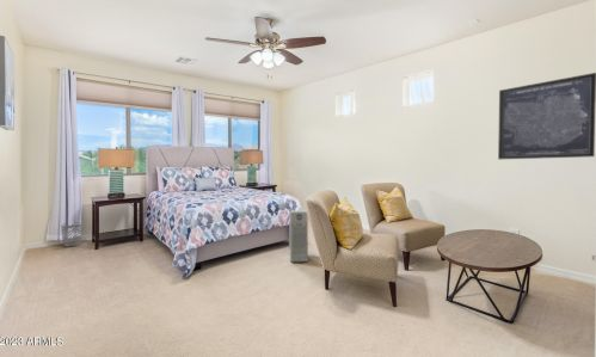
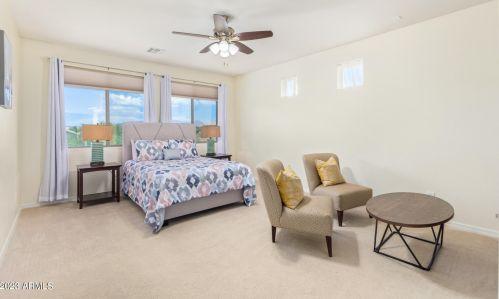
- air purifier [288,209,309,263]
- wastebasket [60,222,84,247]
- wall art [497,72,596,160]
